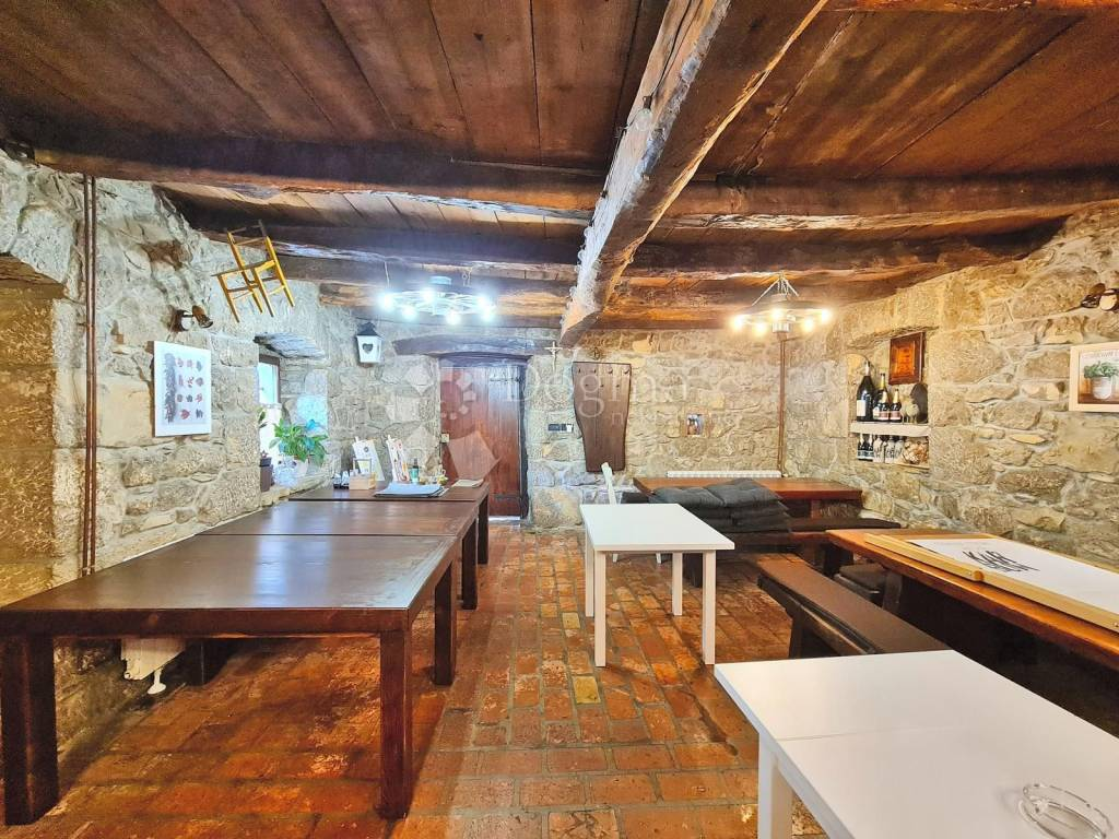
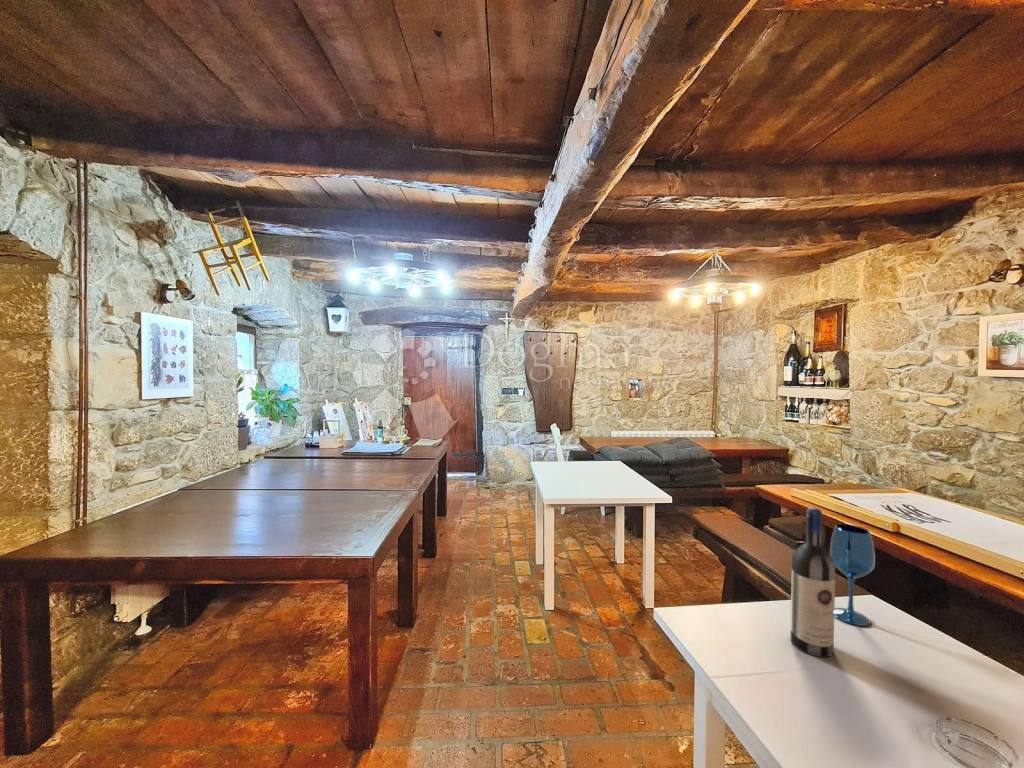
+ wineglass [829,523,876,627]
+ wine bottle [790,506,836,658]
